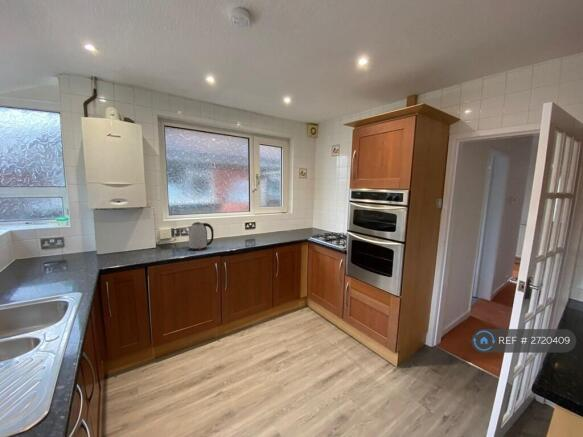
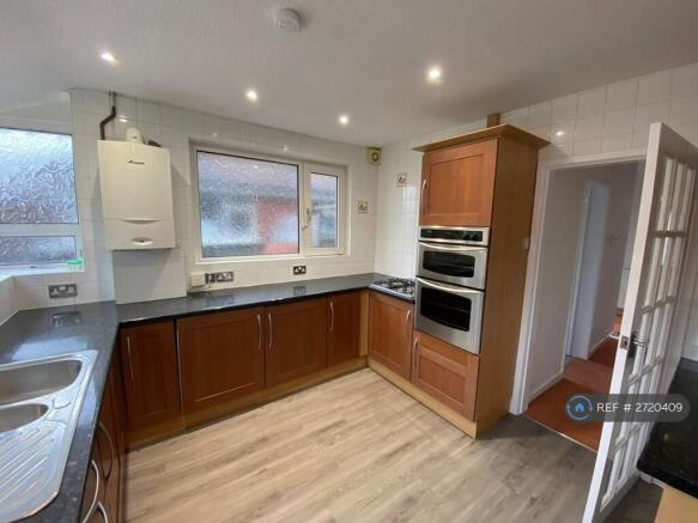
- kettle [187,221,215,252]
